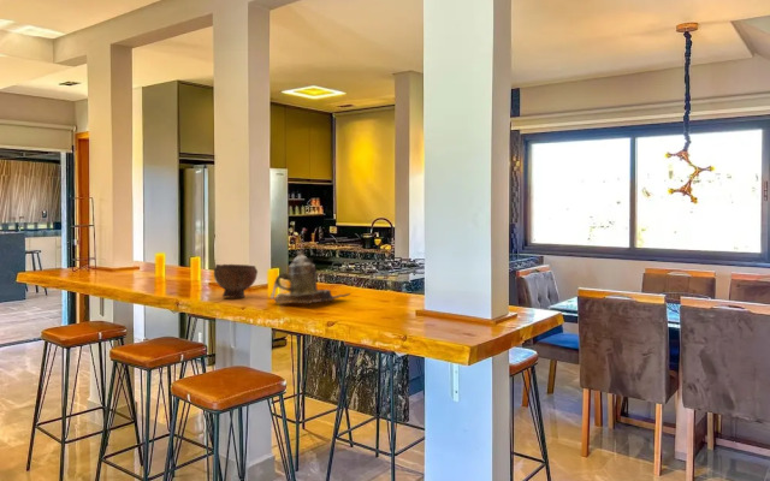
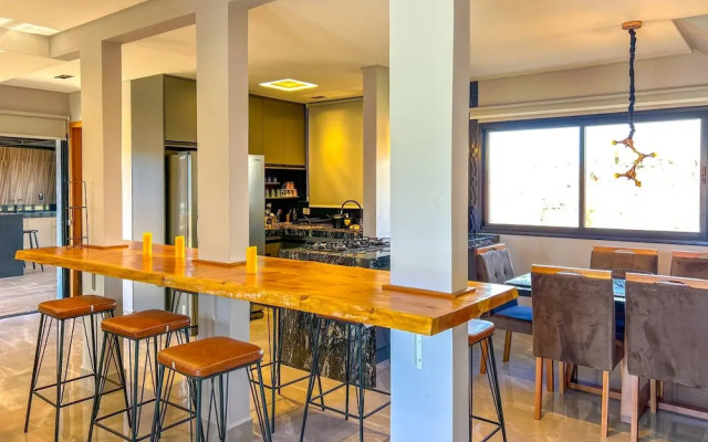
- bowl [213,263,259,299]
- teapot [270,250,351,305]
